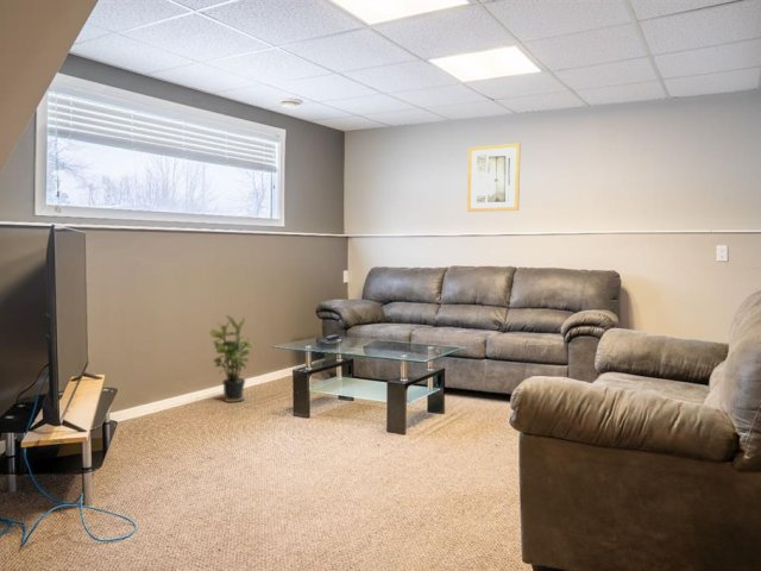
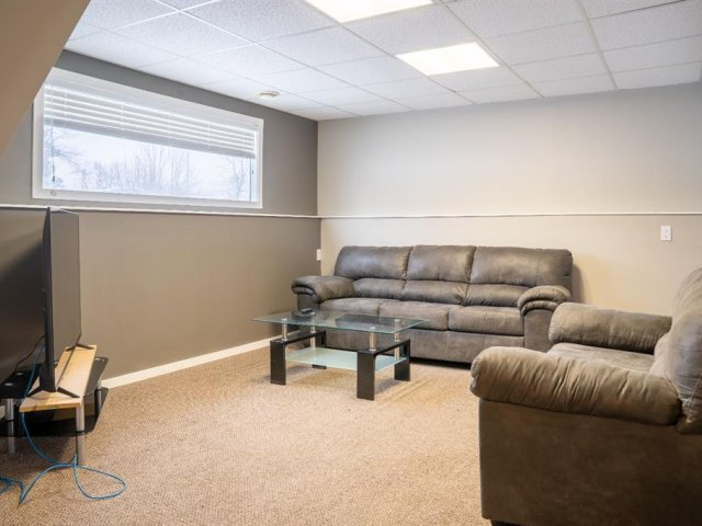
- potted plant [208,314,253,403]
- wall art [466,143,521,213]
